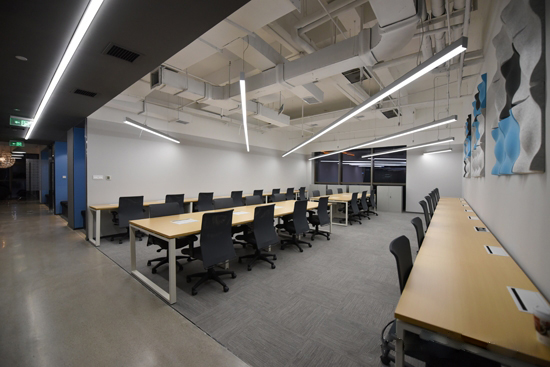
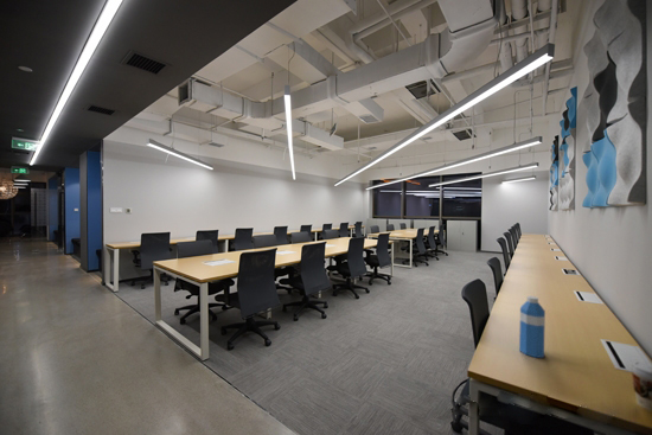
+ water bottle [518,295,546,359]
